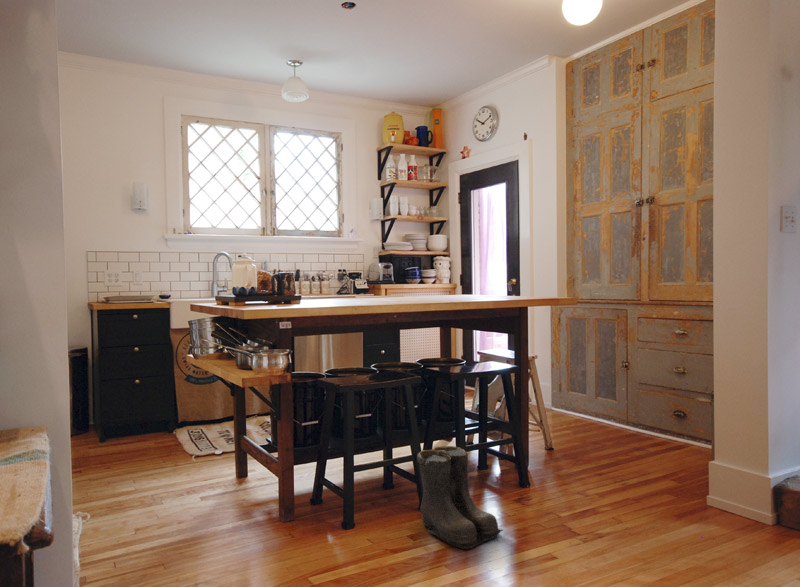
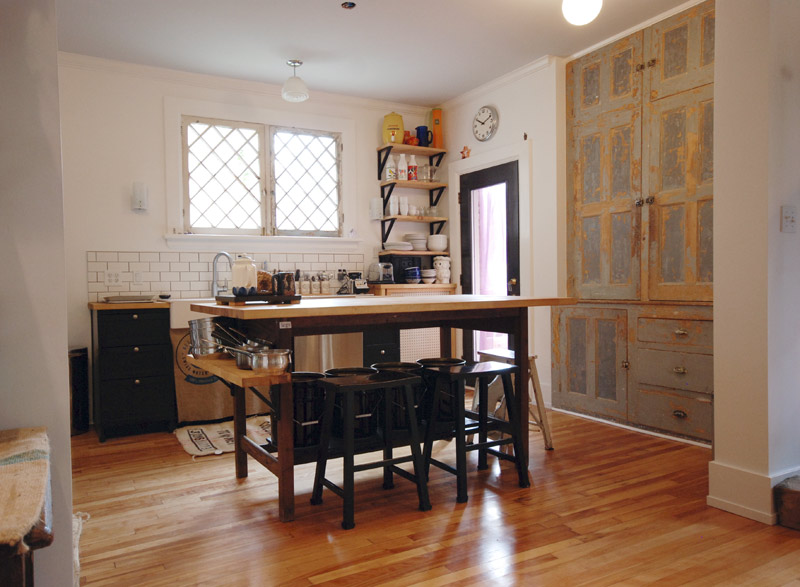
- boots [416,445,504,550]
